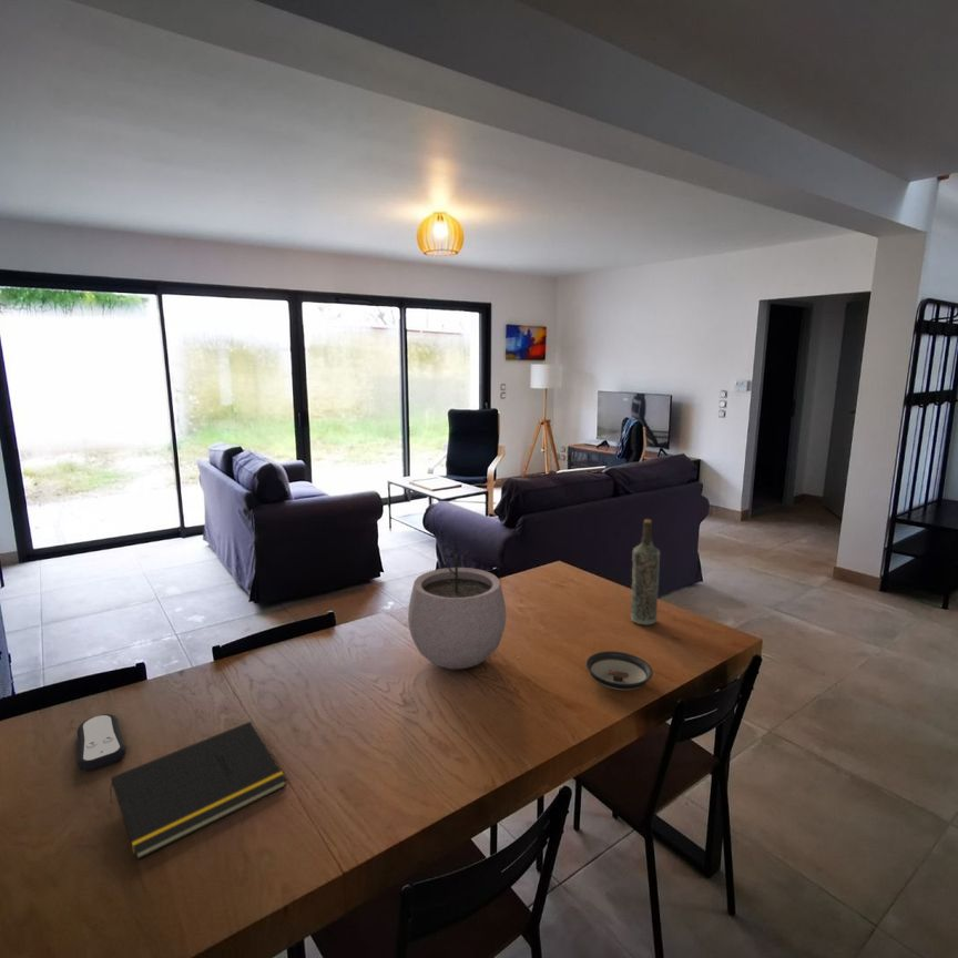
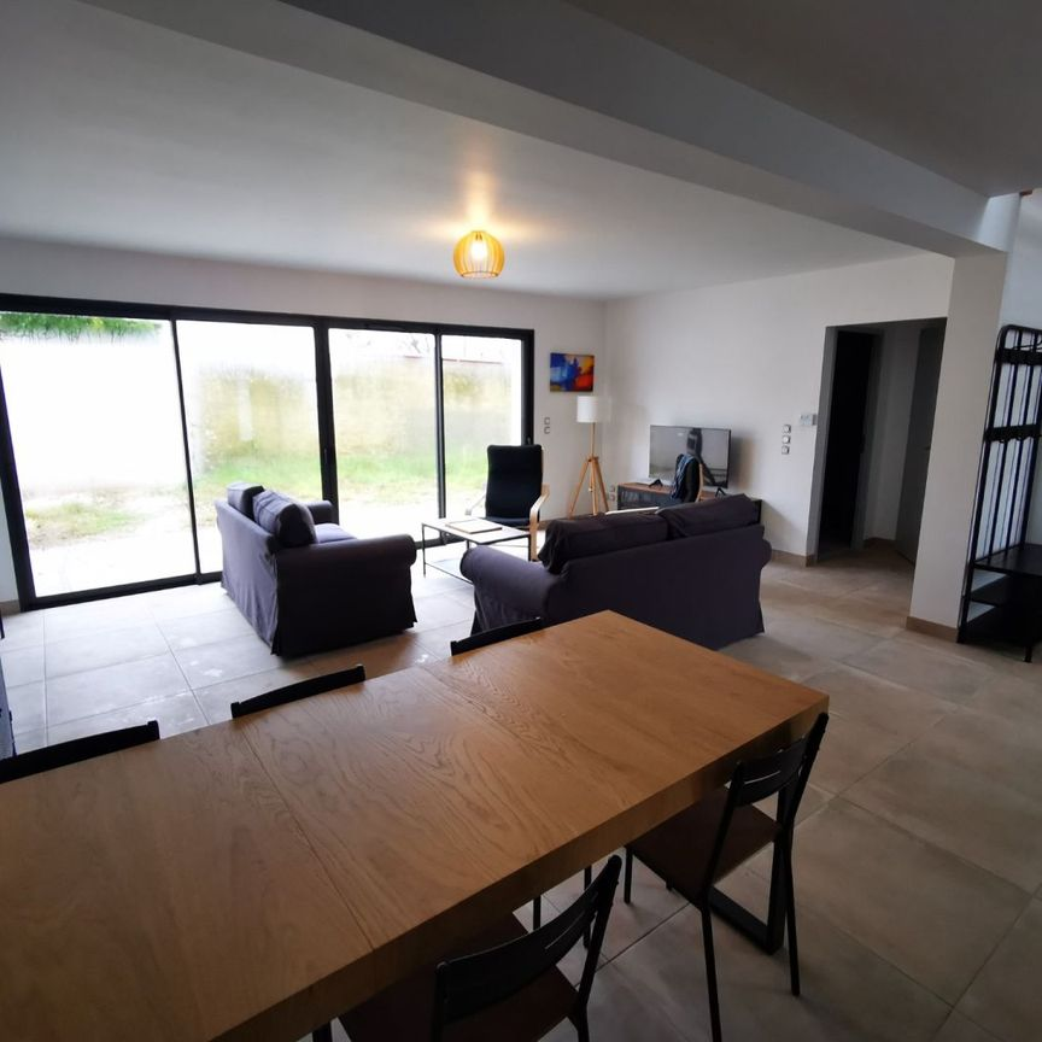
- plant pot [407,542,507,671]
- bottle [630,518,661,626]
- remote control [77,713,128,772]
- saucer [585,650,654,692]
- notepad [109,721,287,862]
